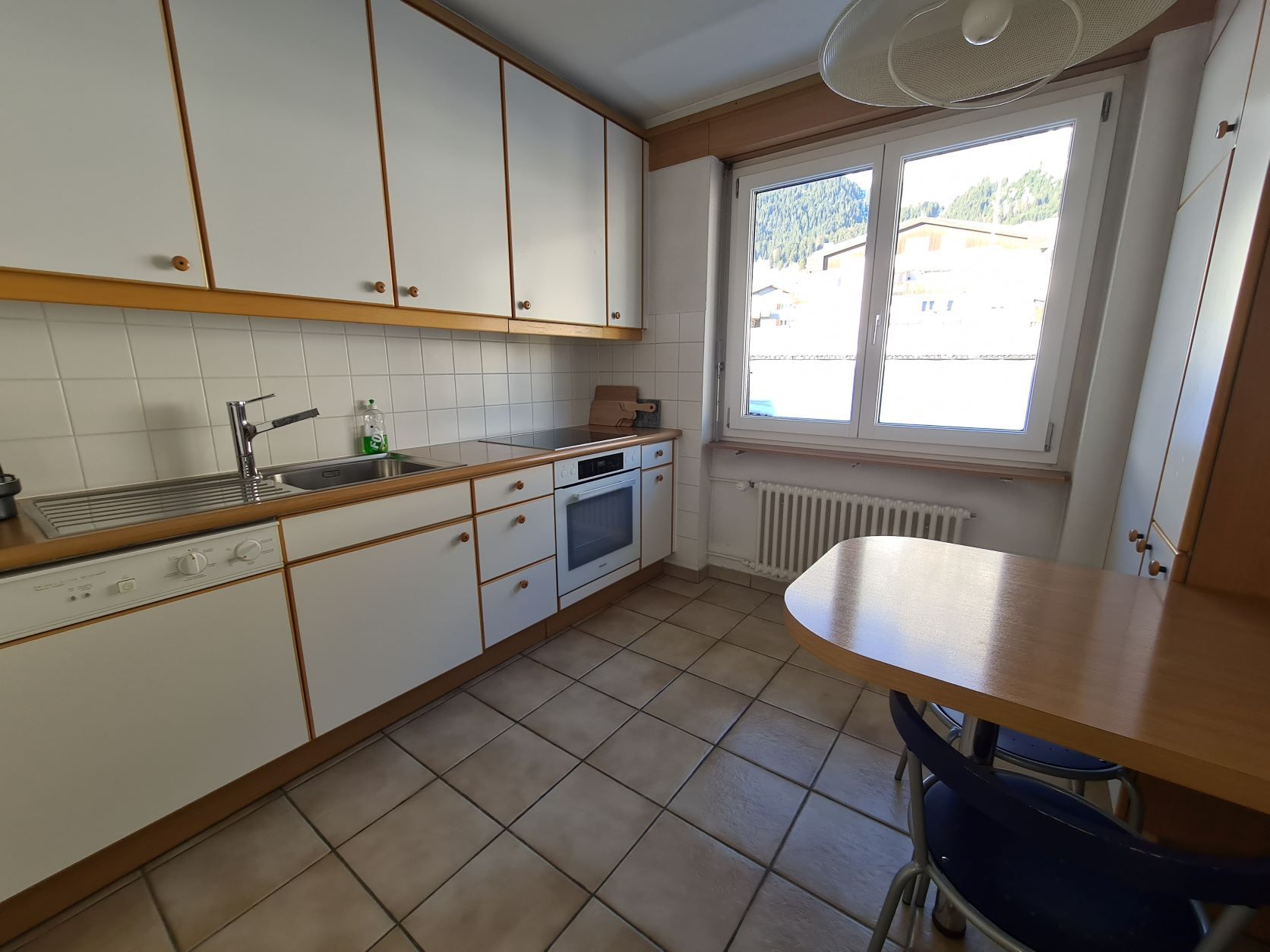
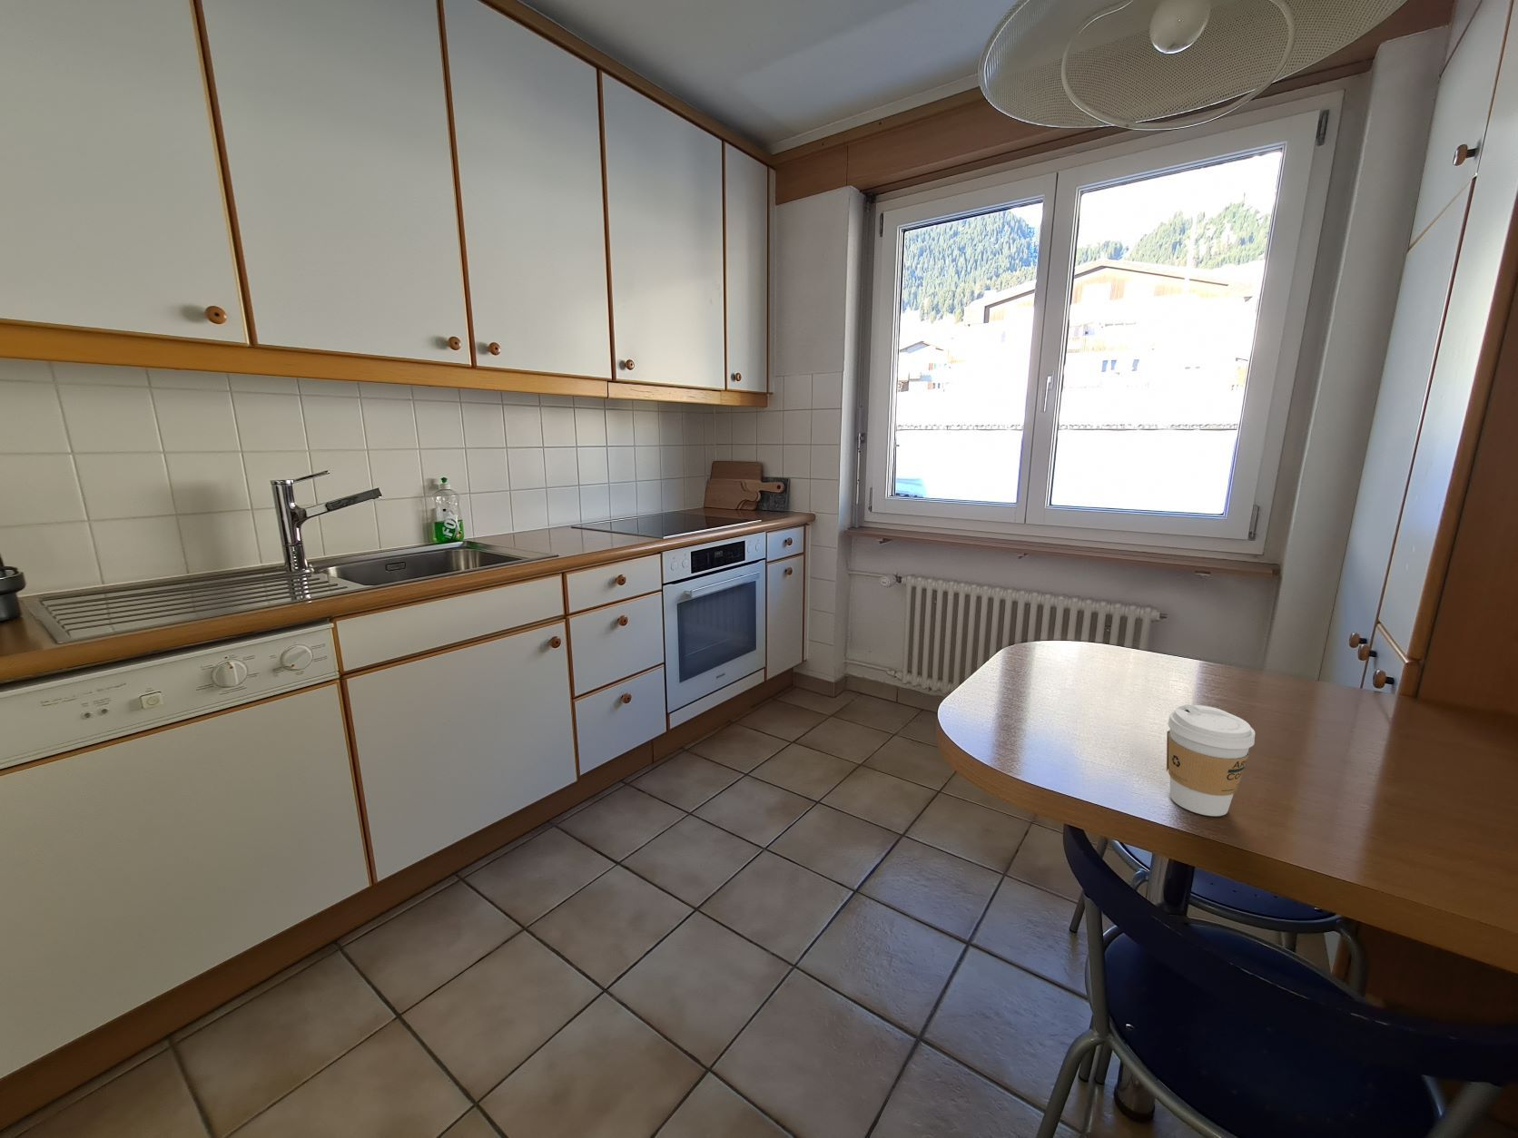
+ coffee cup [1165,704,1255,816]
